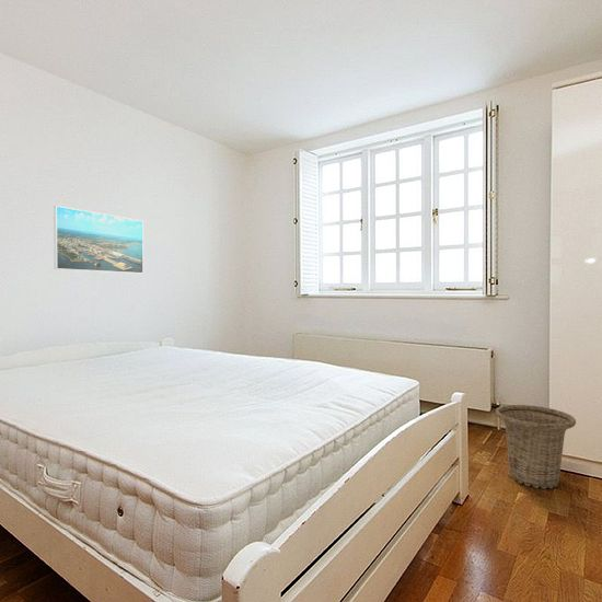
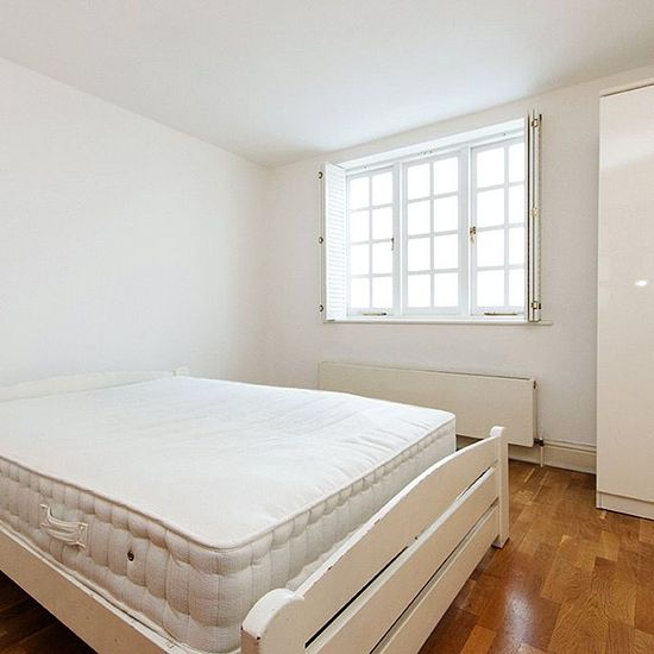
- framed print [53,205,144,275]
- basket [495,404,577,490]
